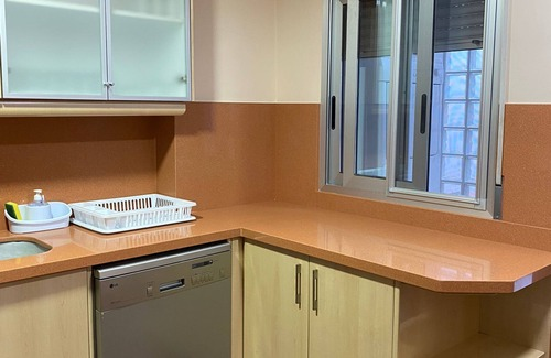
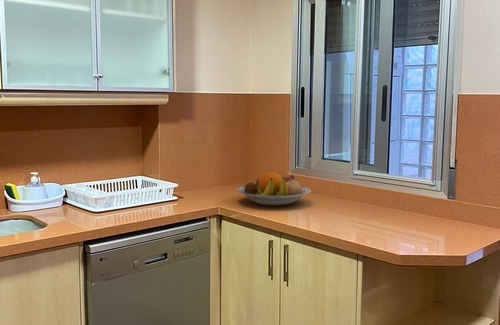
+ fruit bowl [236,171,312,207]
